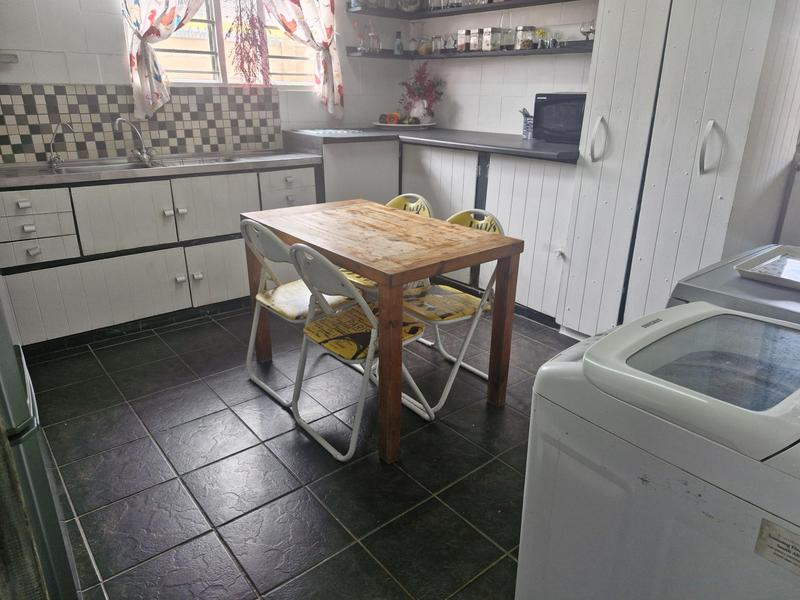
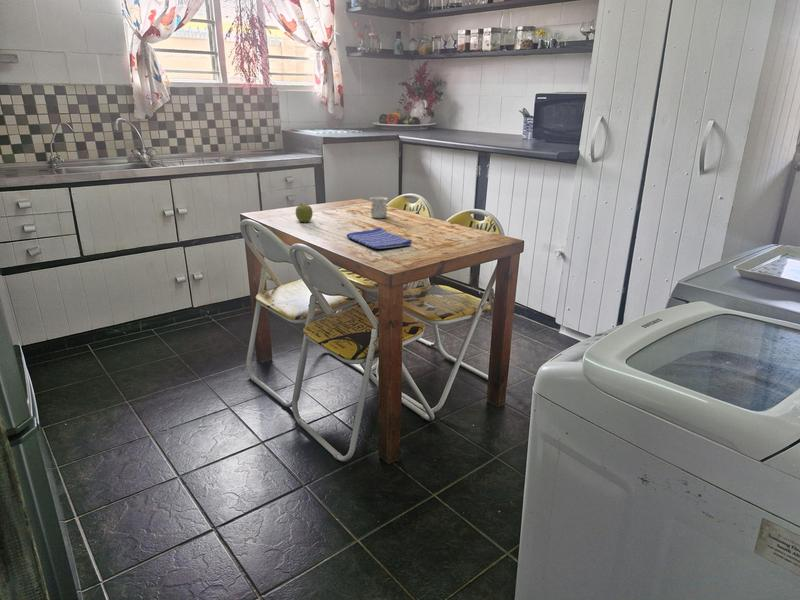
+ fruit [295,203,314,223]
+ dish towel [346,227,413,250]
+ mug [369,196,389,219]
